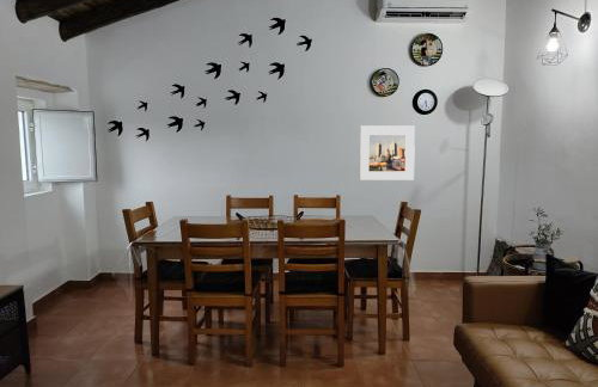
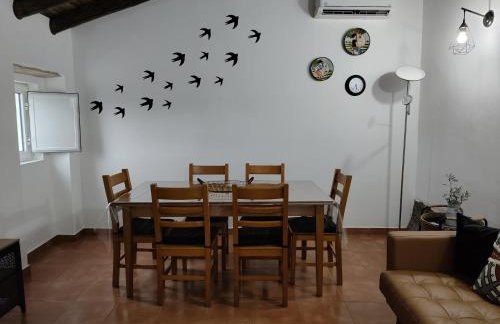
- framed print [359,125,416,182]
